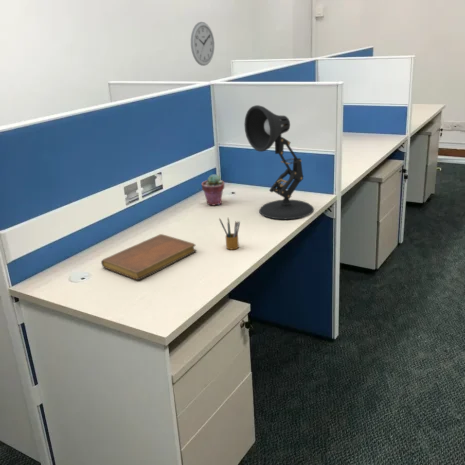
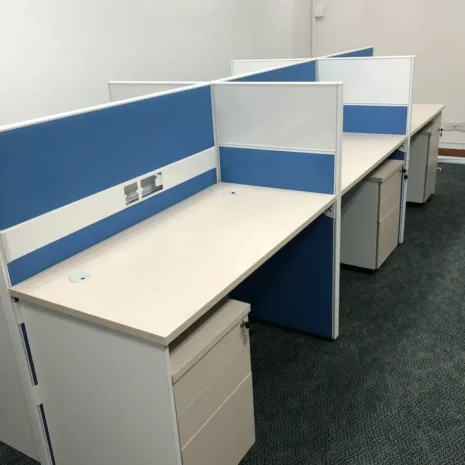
- wall clock [190,21,215,67]
- notebook [100,233,197,281]
- desk lamp [243,104,315,220]
- potted succulent [201,173,225,207]
- pencil box [218,217,241,251]
